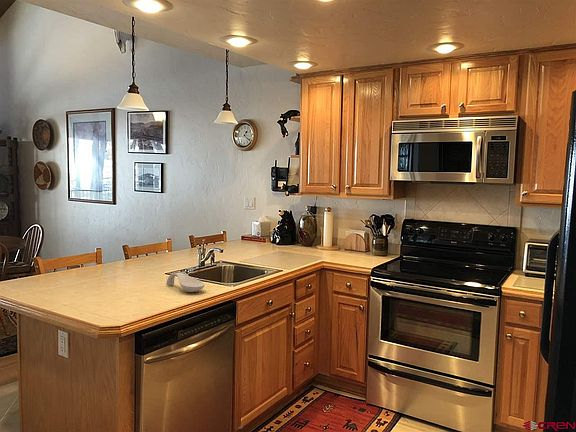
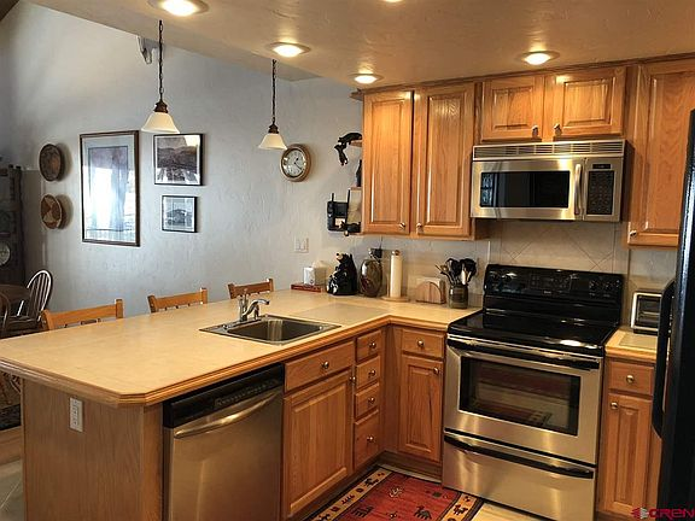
- spoon rest [165,272,206,293]
